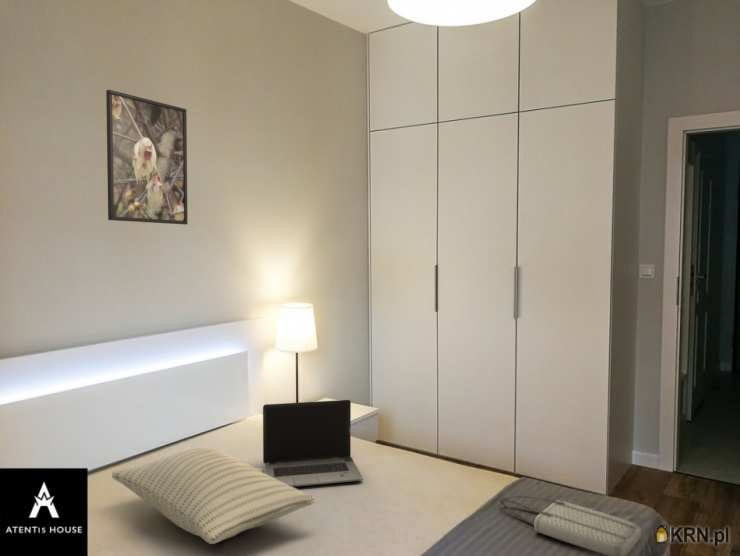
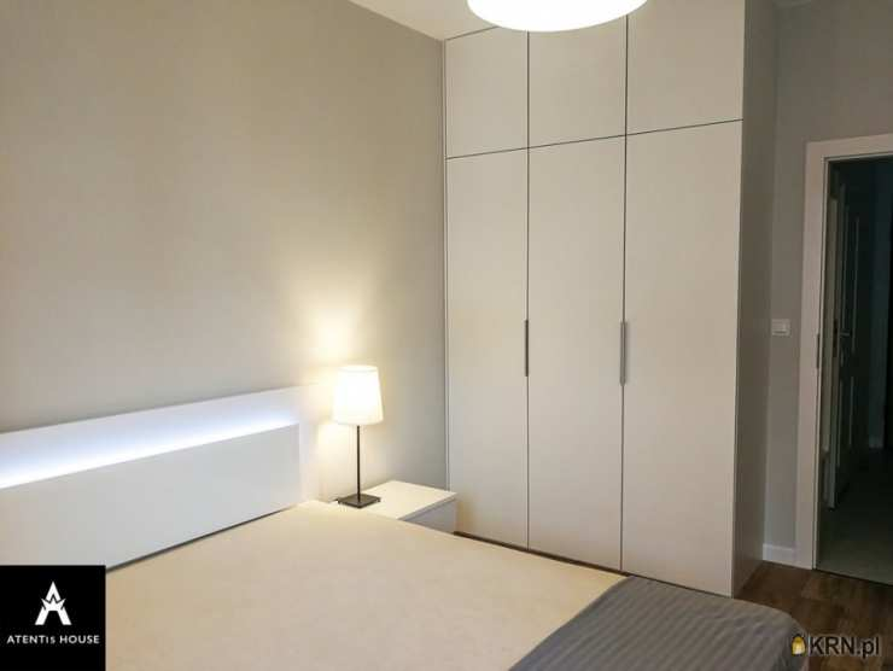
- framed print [105,89,189,225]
- laptop computer [262,399,364,488]
- tote bag [499,495,642,556]
- pillow [111,447,316,545]
